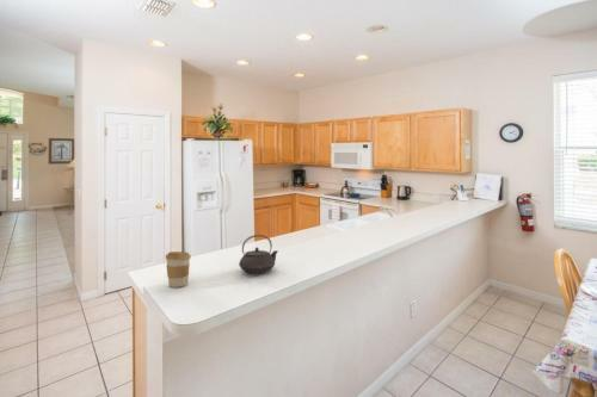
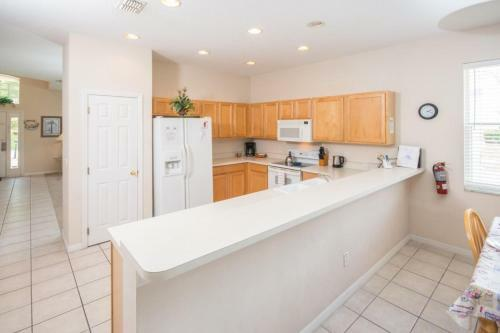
- coffee cup [165,250,192,289]
- teapot [238,234,279,275]
